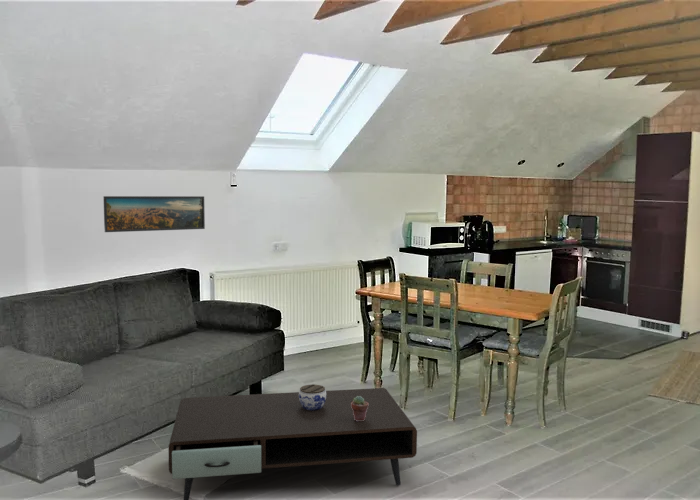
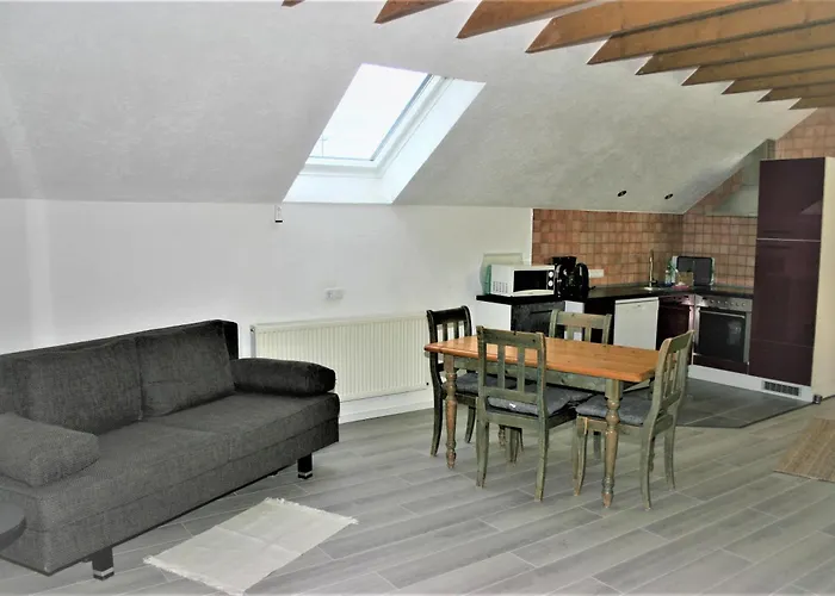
- coffee table [167,387,418,500]
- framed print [102,195,206,233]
- potted succulent [351,396,369,421]
- jar [298,383,327,410]
